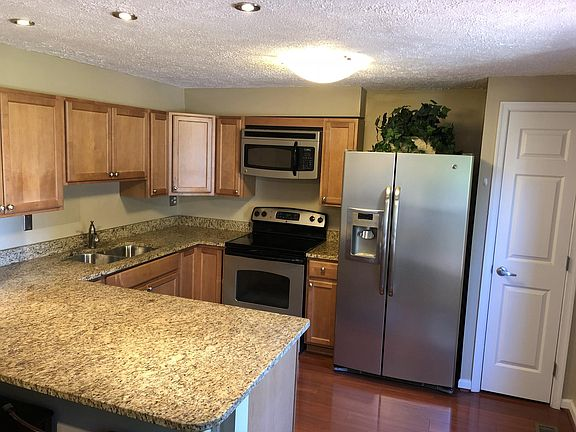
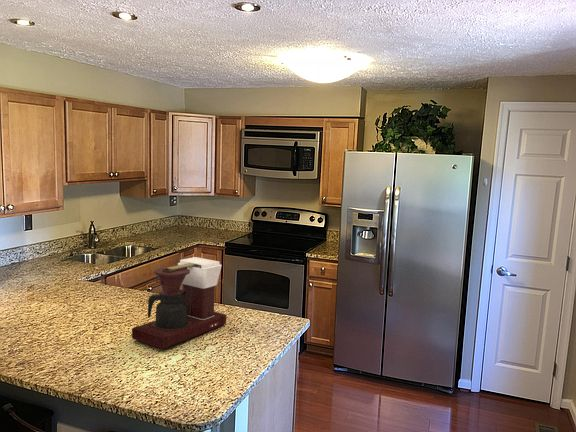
+ coffee maker [131,256,227,350]
